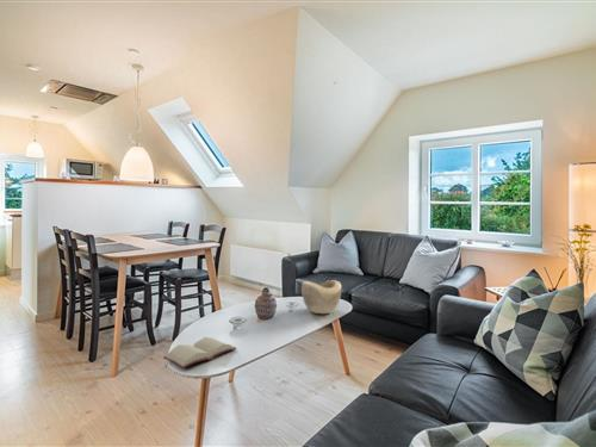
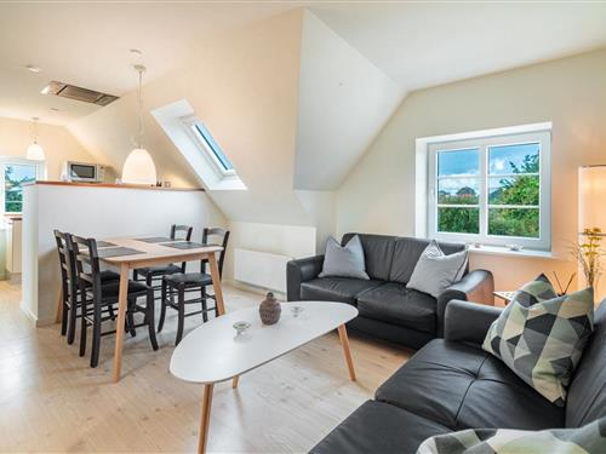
- hardback book [162,336,237,370]
- decorative bowl [300,279,342,315]
